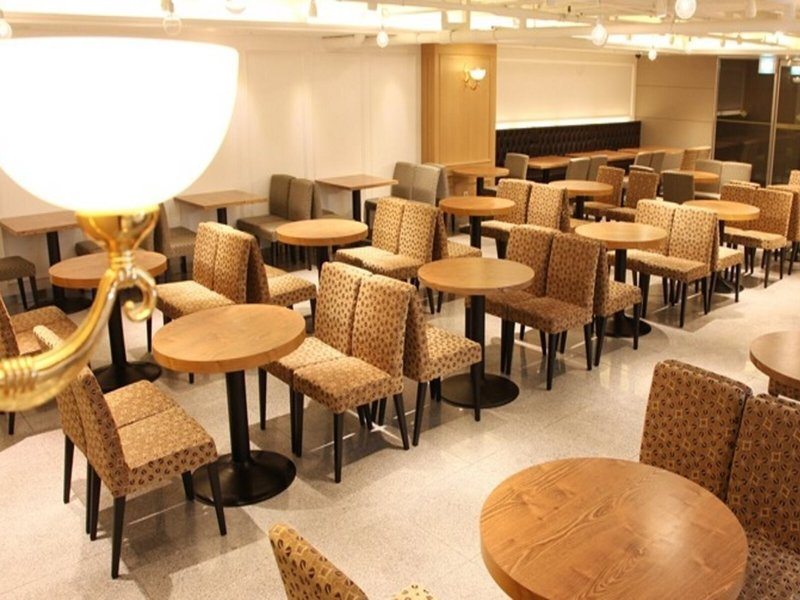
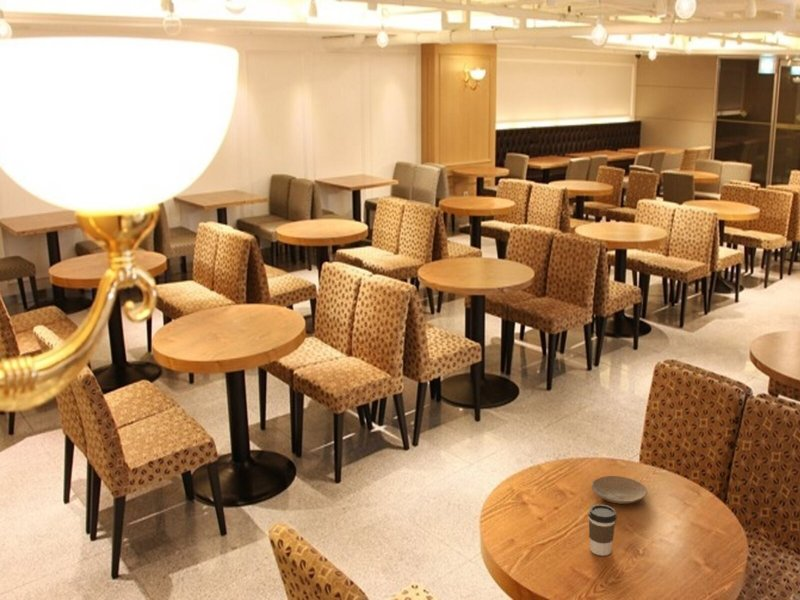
+ coffee cup [587,503,618,557]
+ plate [591,475,648,505]
